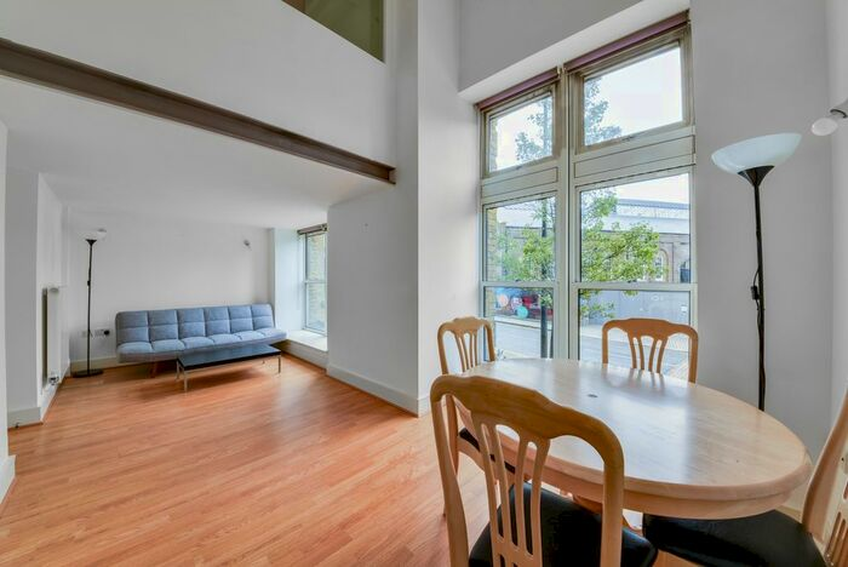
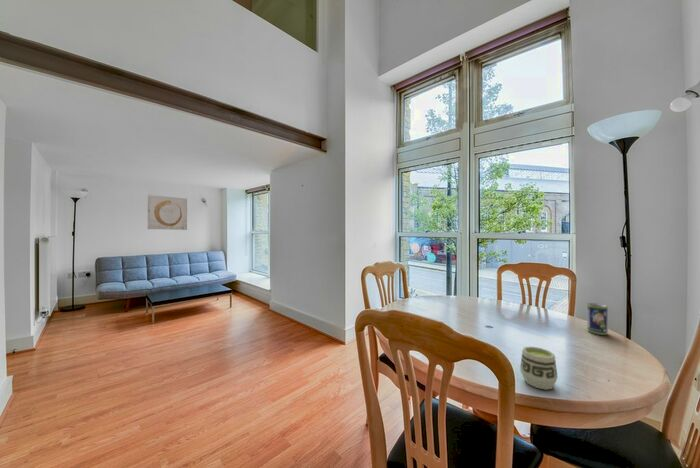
+ cup [519,345,559,391]
+ wall art [147,194,188,231]
+ beverage can [586,302,609,336]
